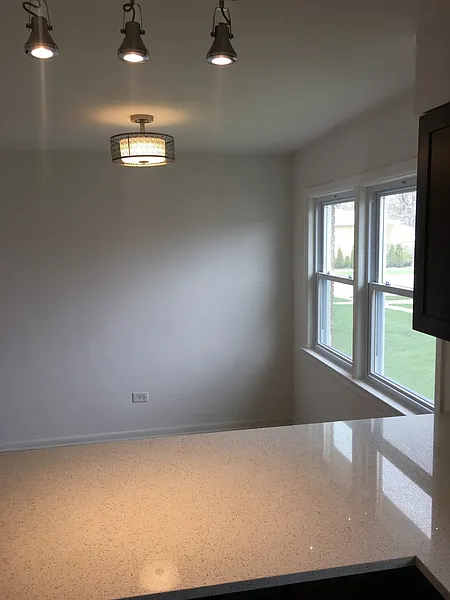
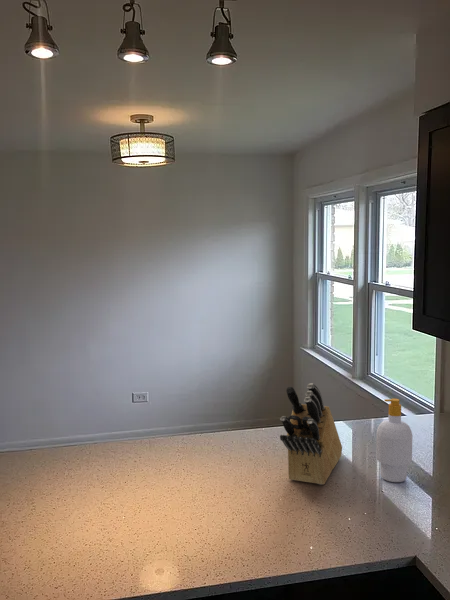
+ knife block [279,382,343,486]
+ soap bottle [375,398,413,483]
